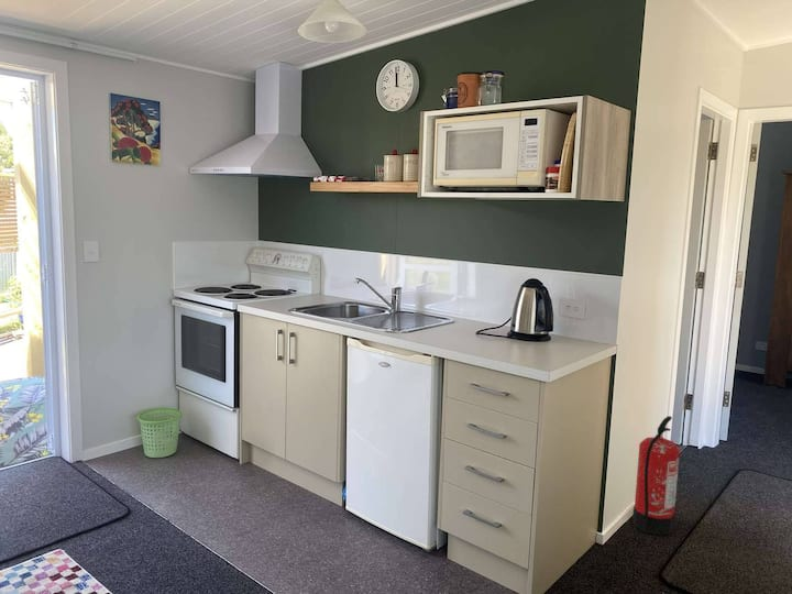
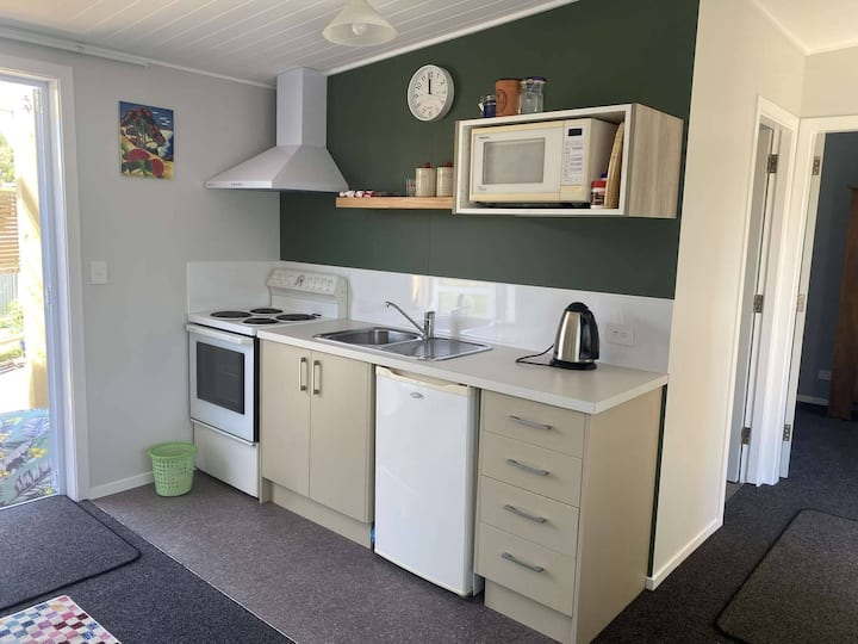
- fire extinguisher [631,415,681,537]
